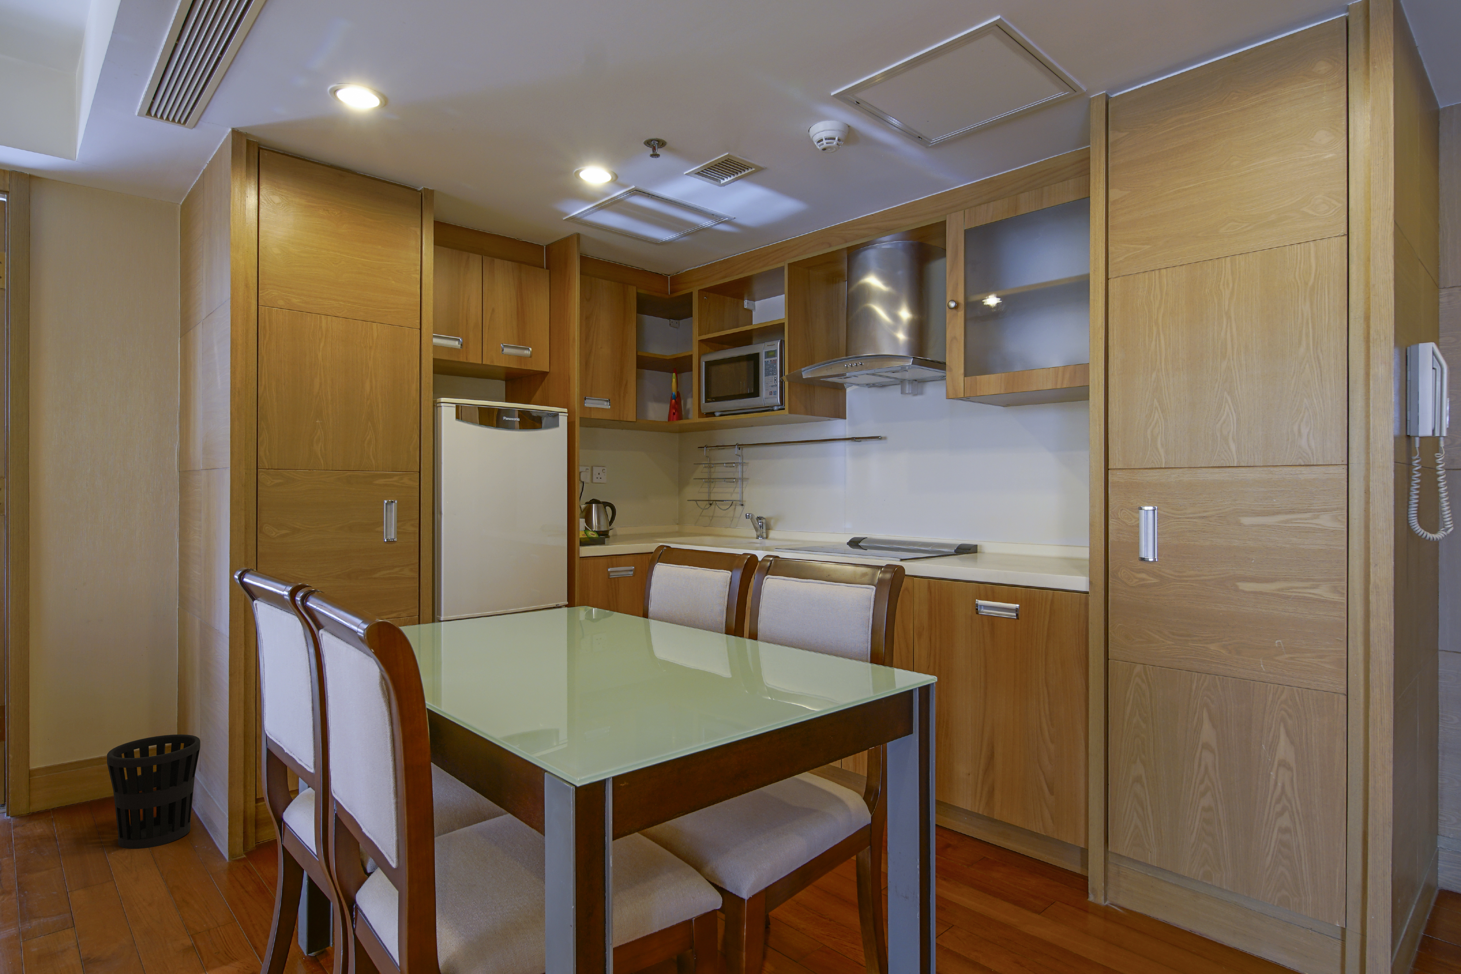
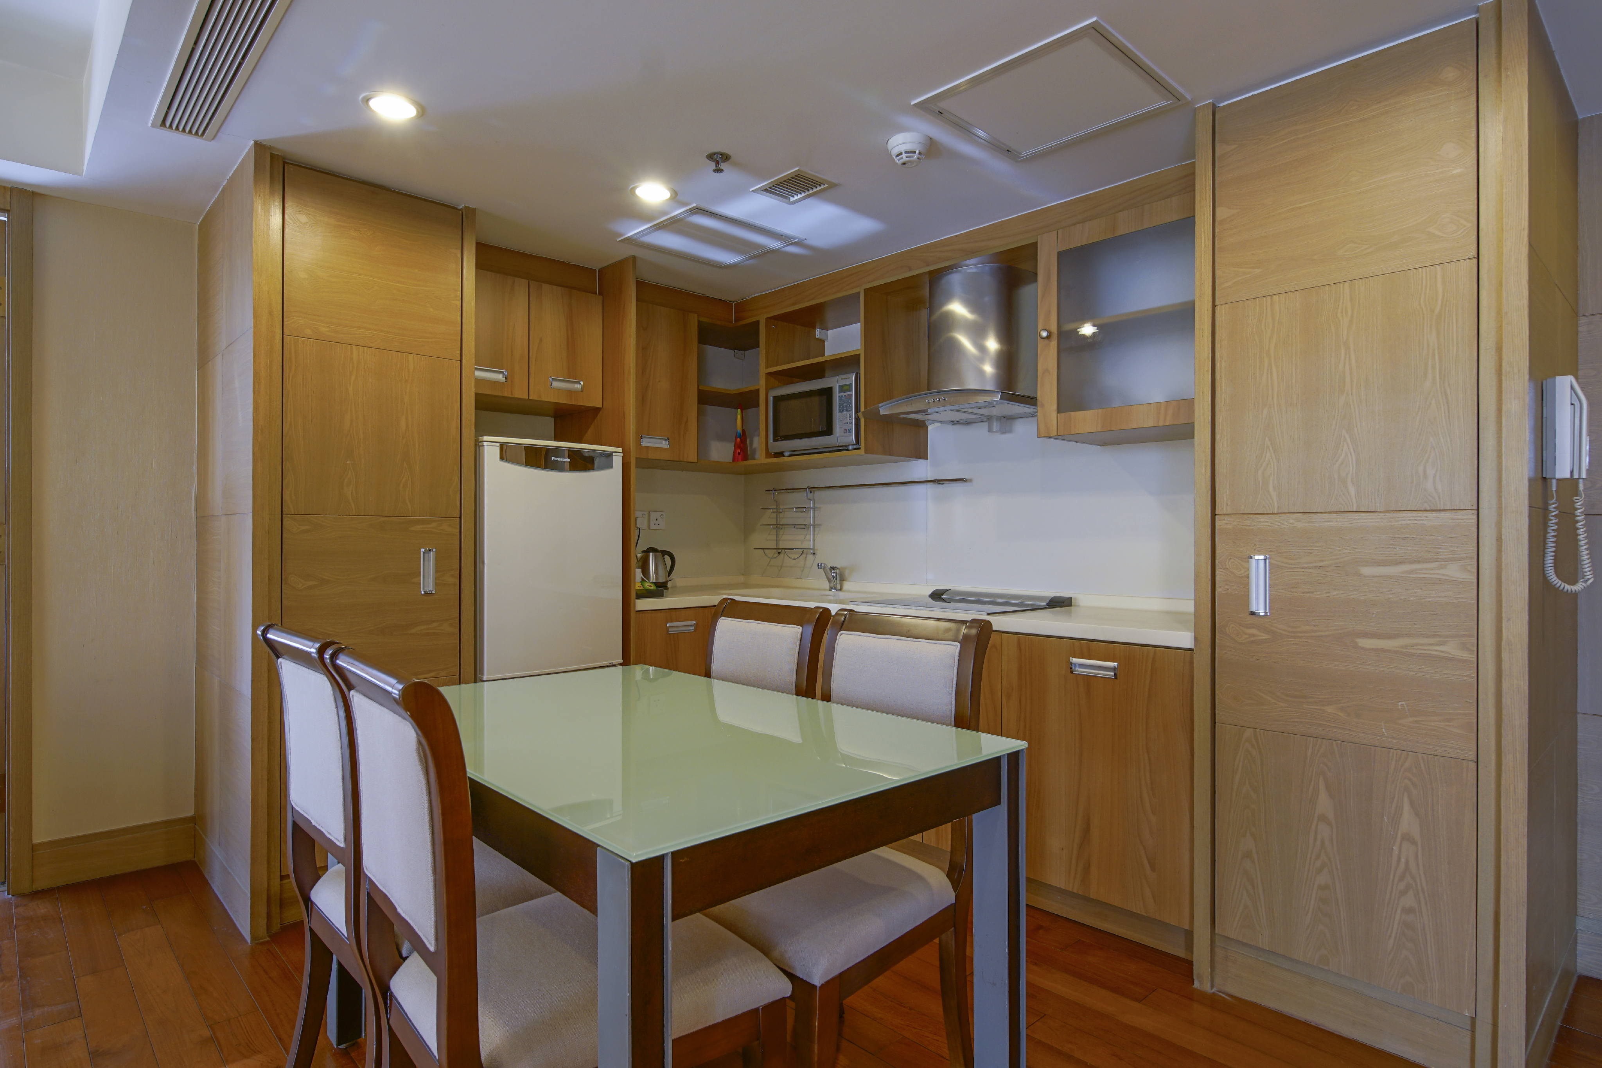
- wastebasket [107,734,200,849]
